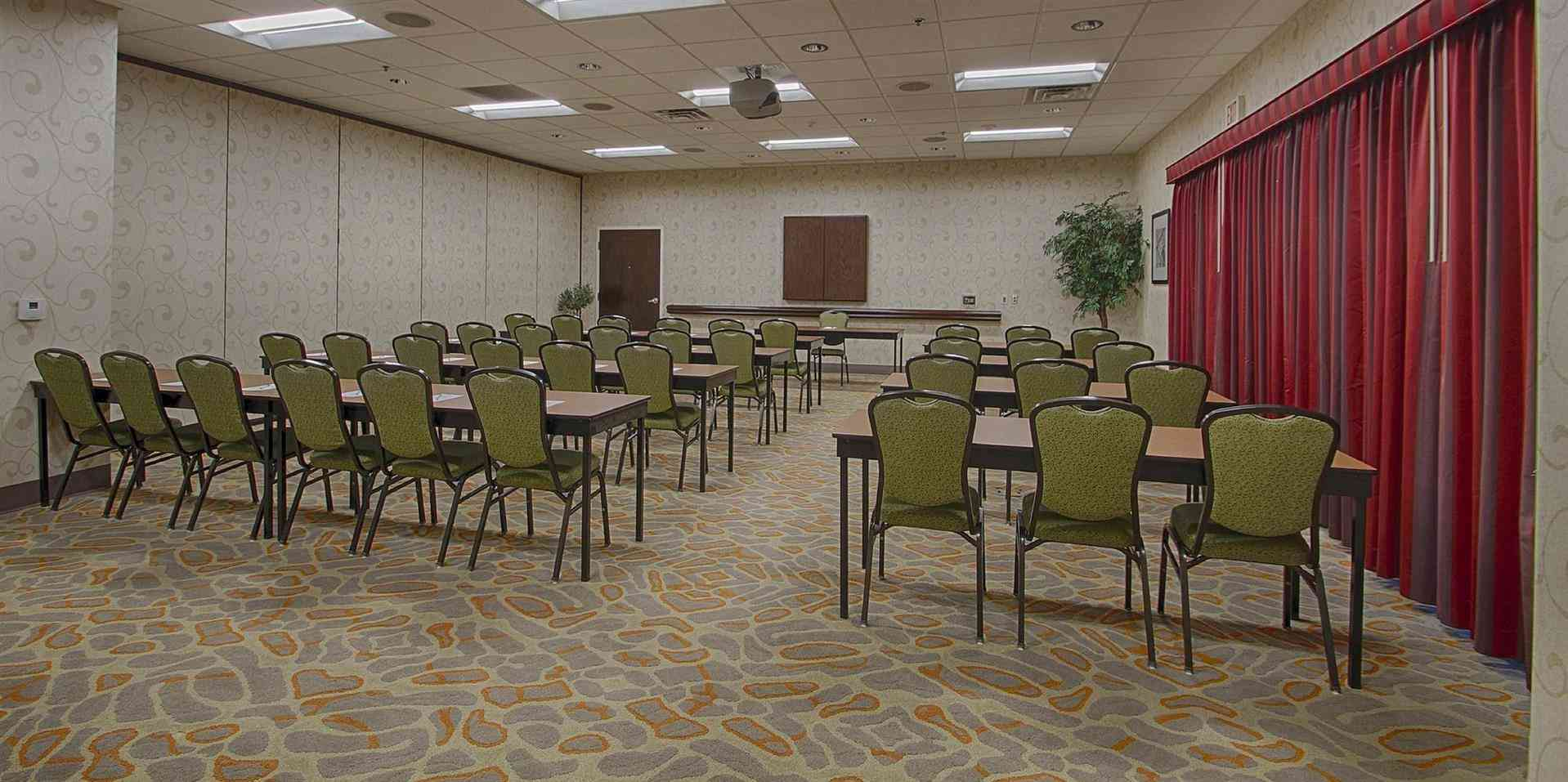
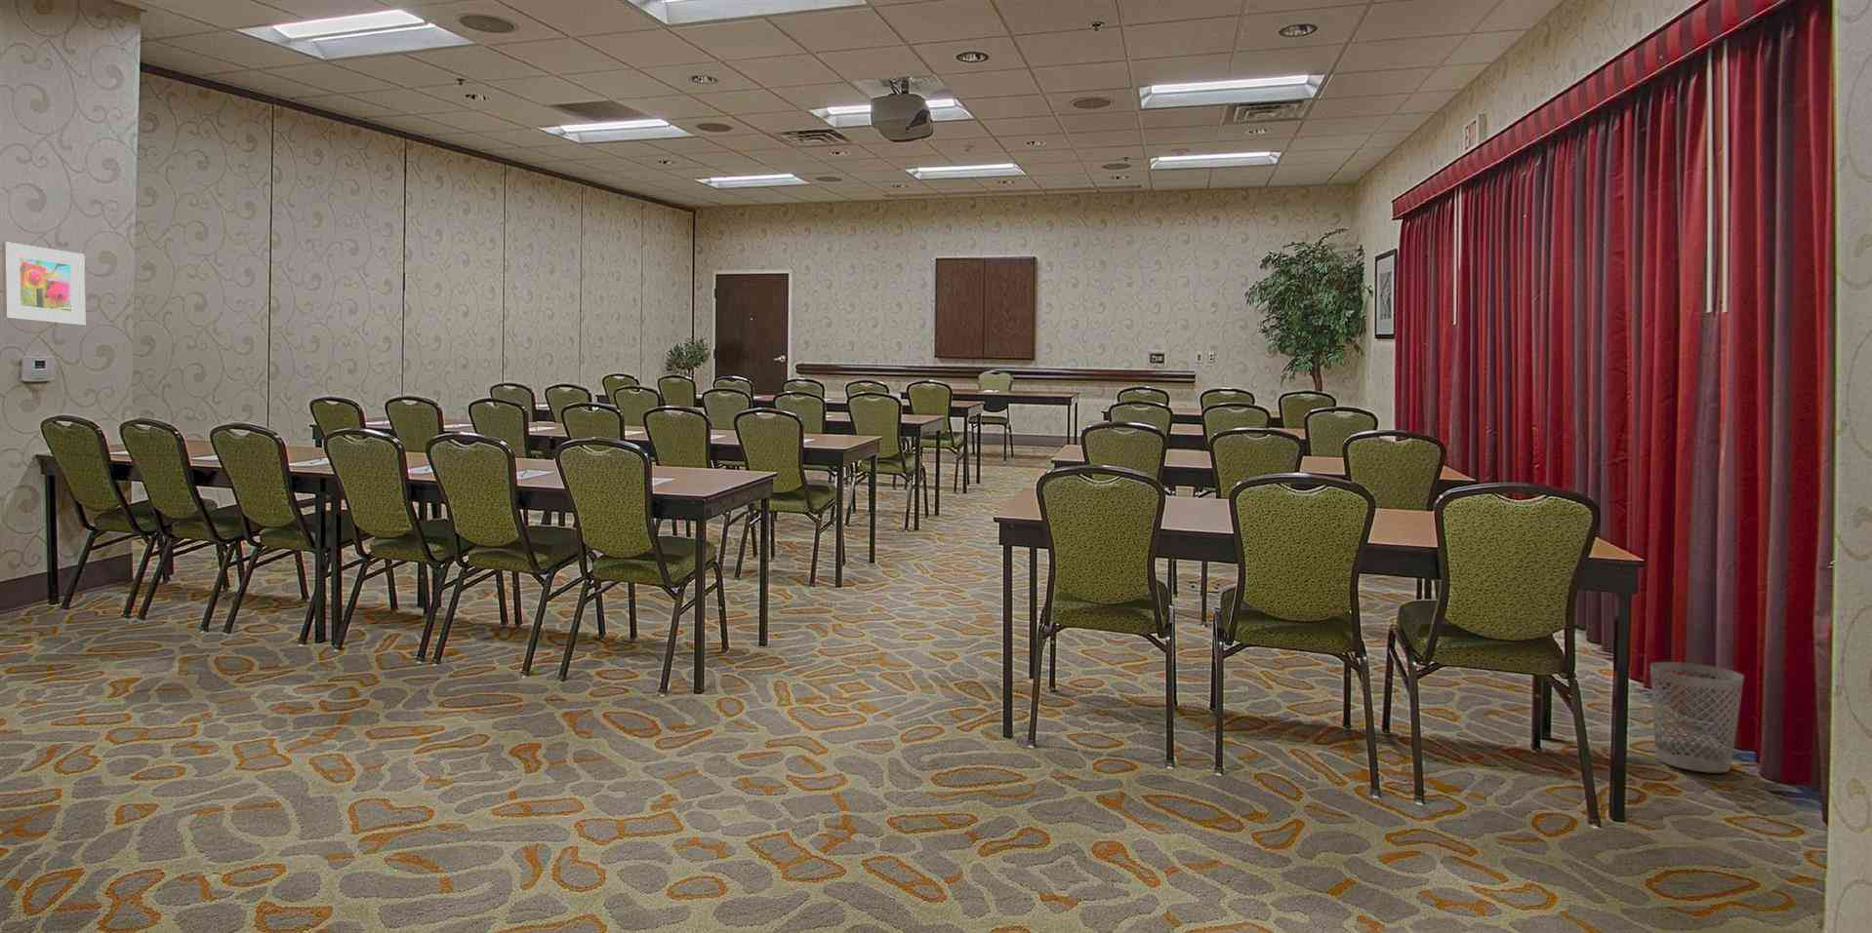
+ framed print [1,241,86,326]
+ wastebasket [1650,661,1745,774]
